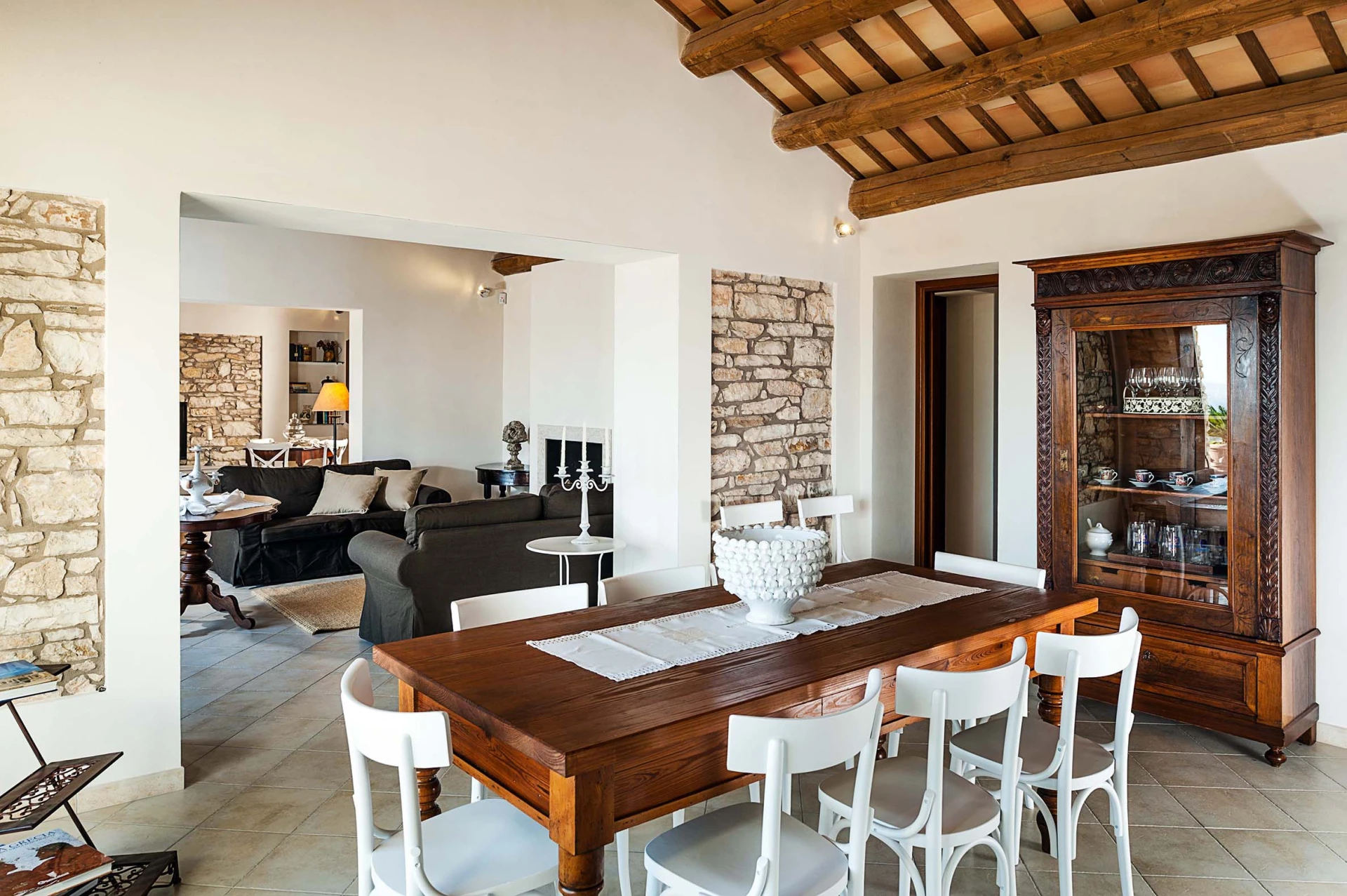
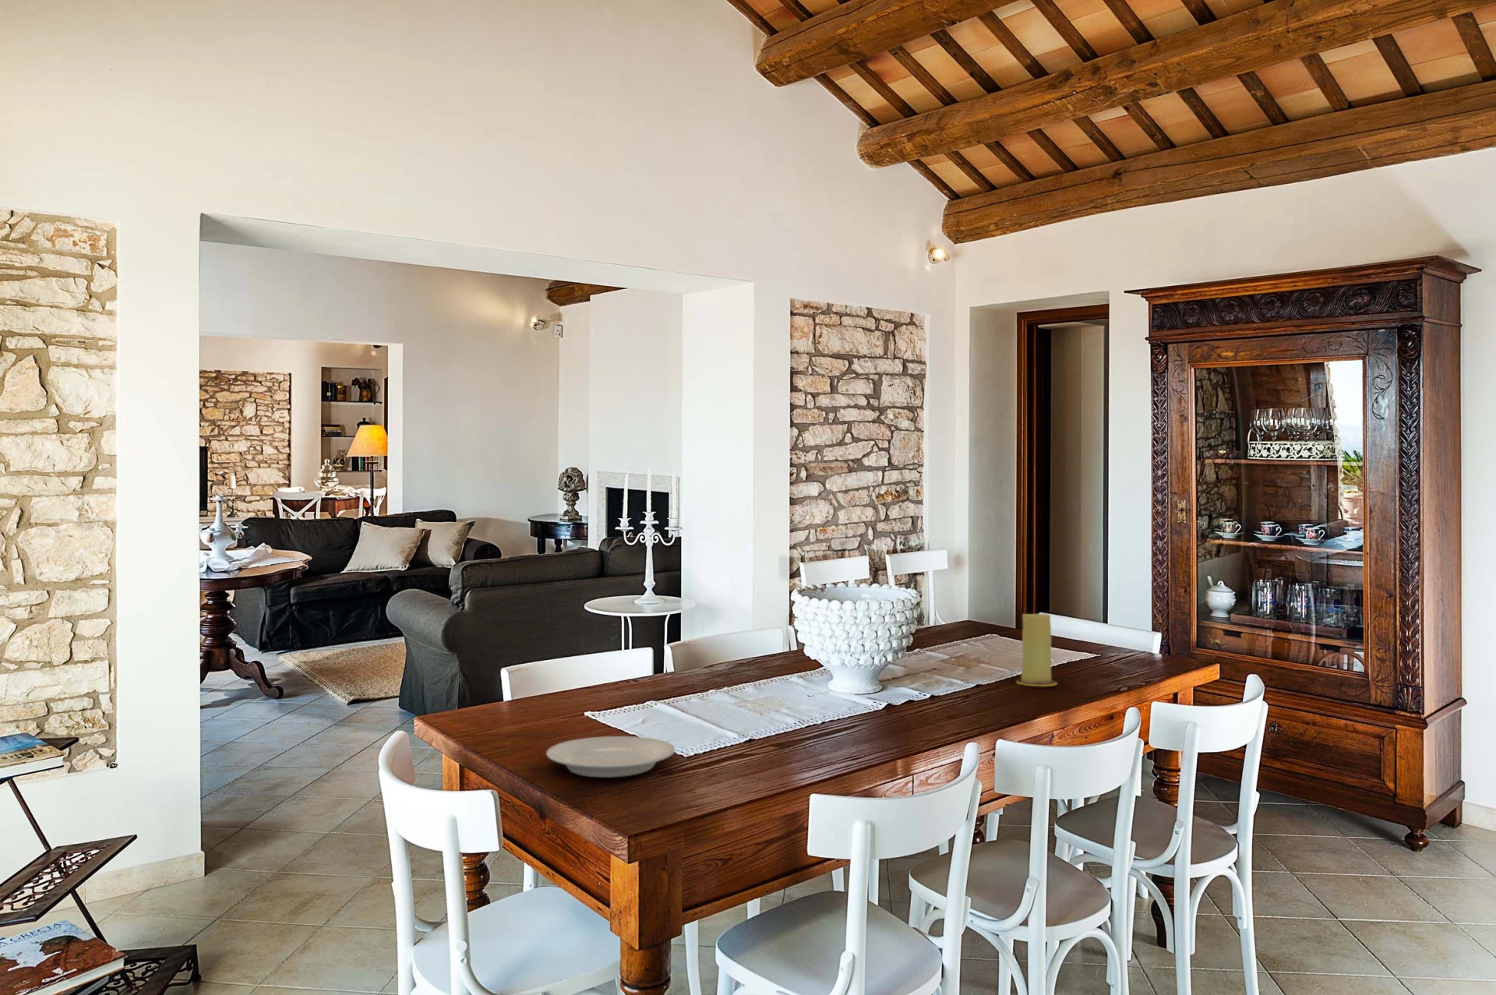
+ candle [1015,613,1058,687]
+ plate [545,735,675,778]
